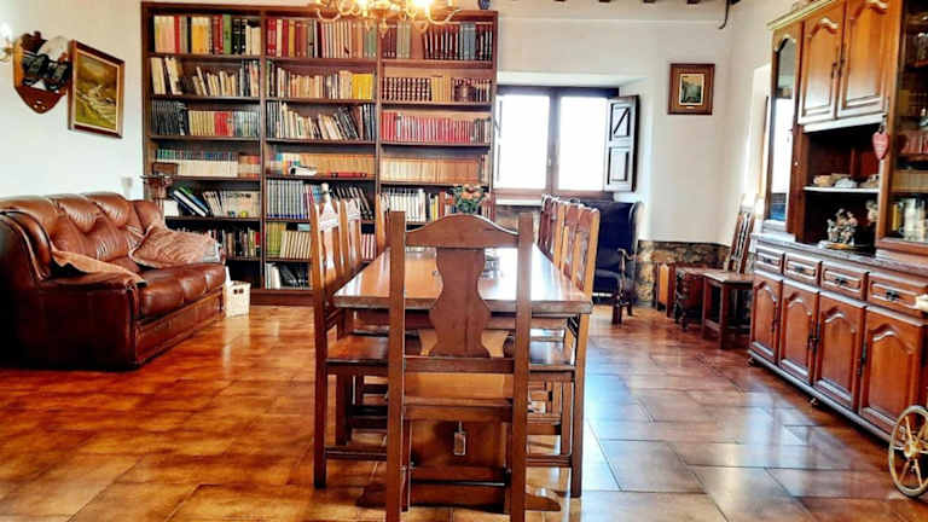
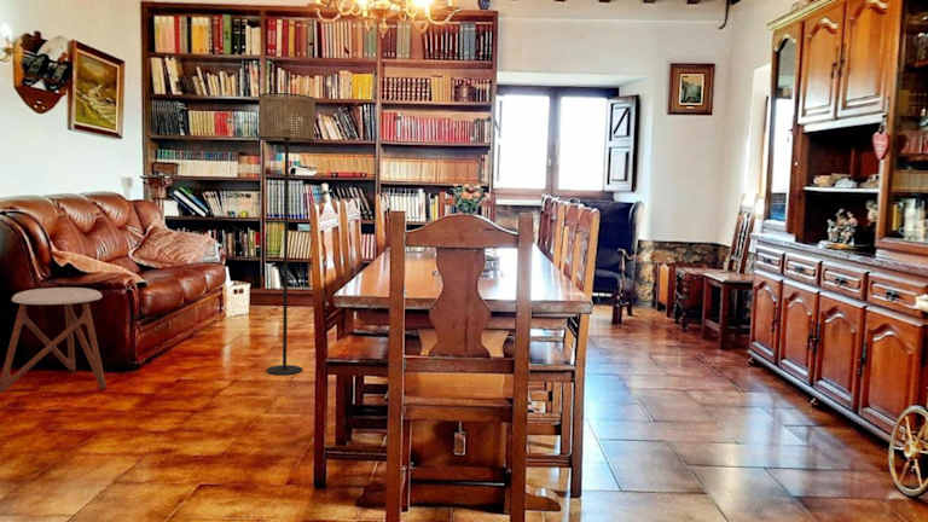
+ stool [0,286,108,394]
+ floor lamp [257,92,317,376]
